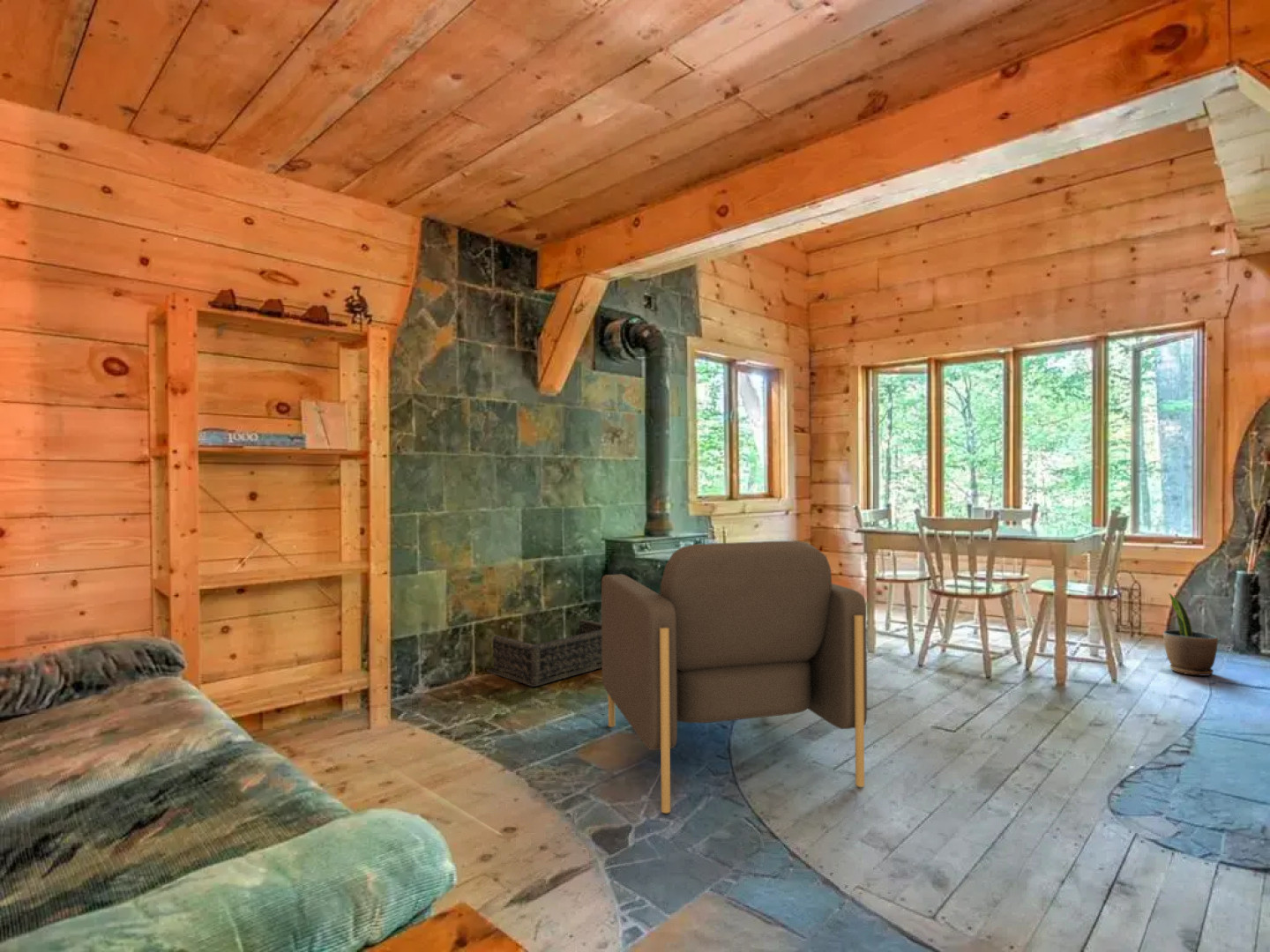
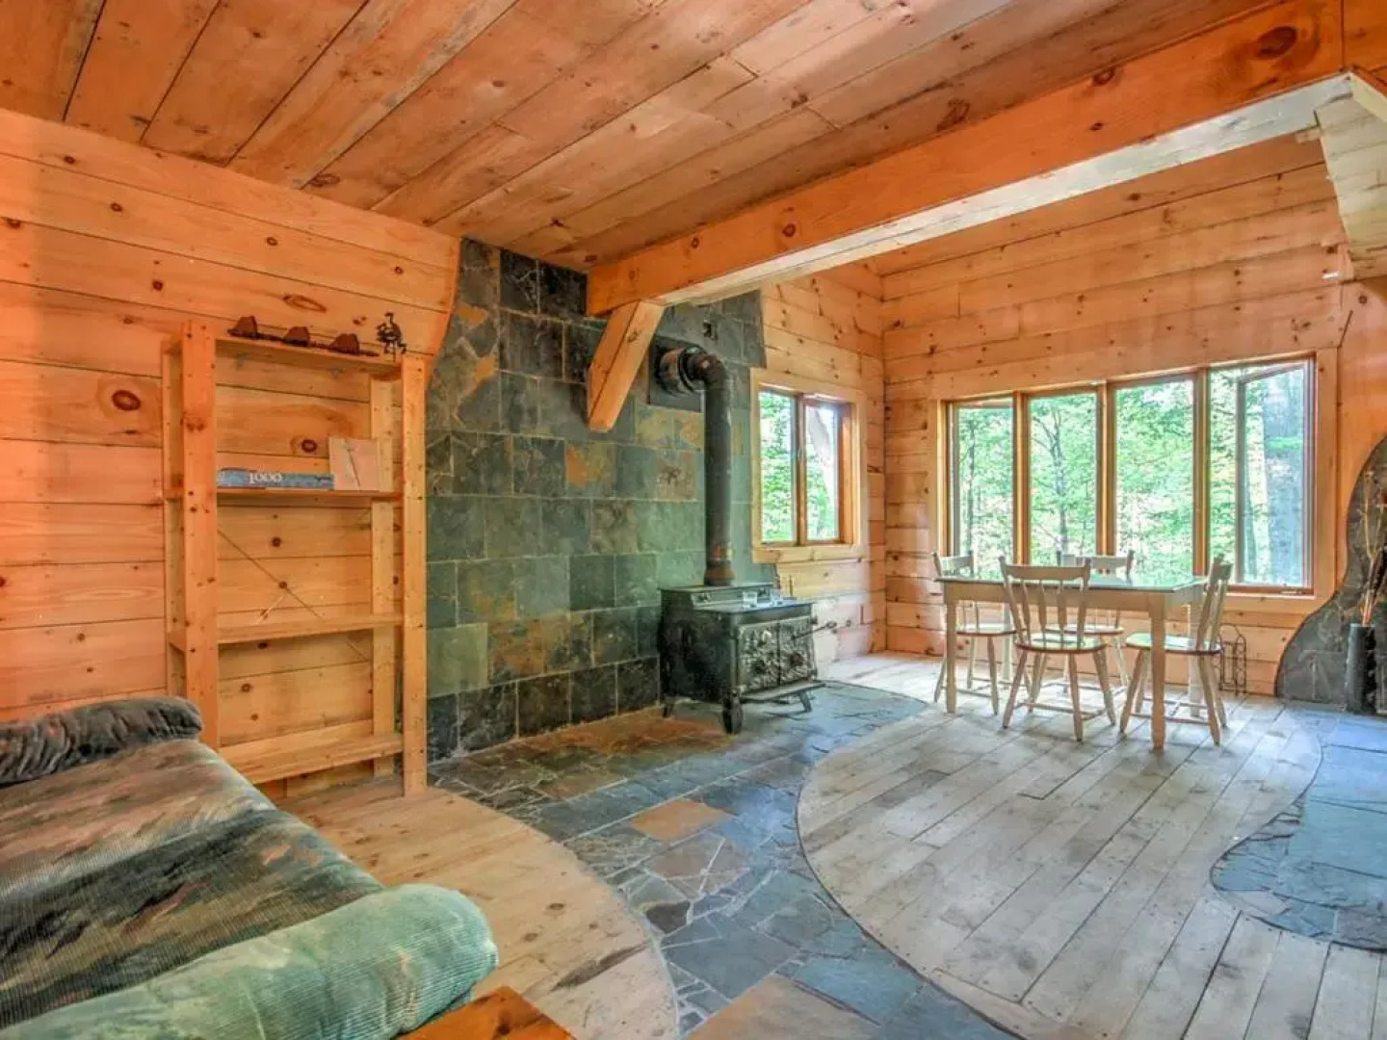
- potted plant [1162,592,1219,677]
- armchair [601,540,868,814]
- basket [486,619,602,688]
